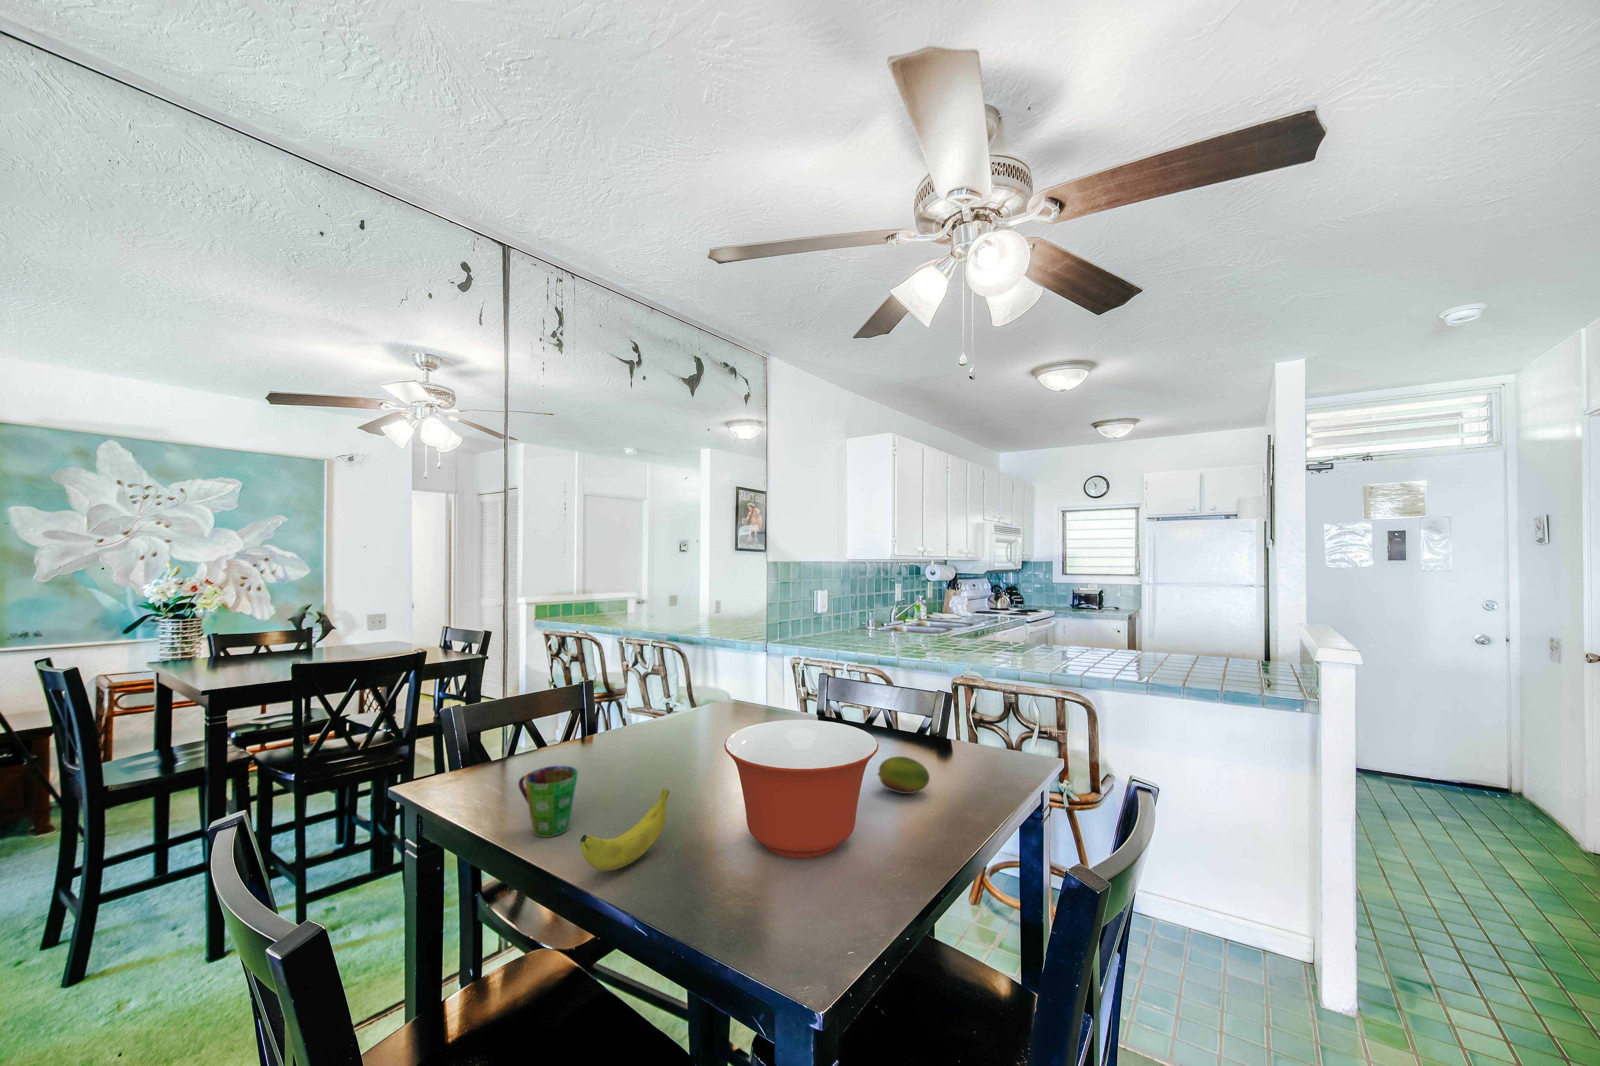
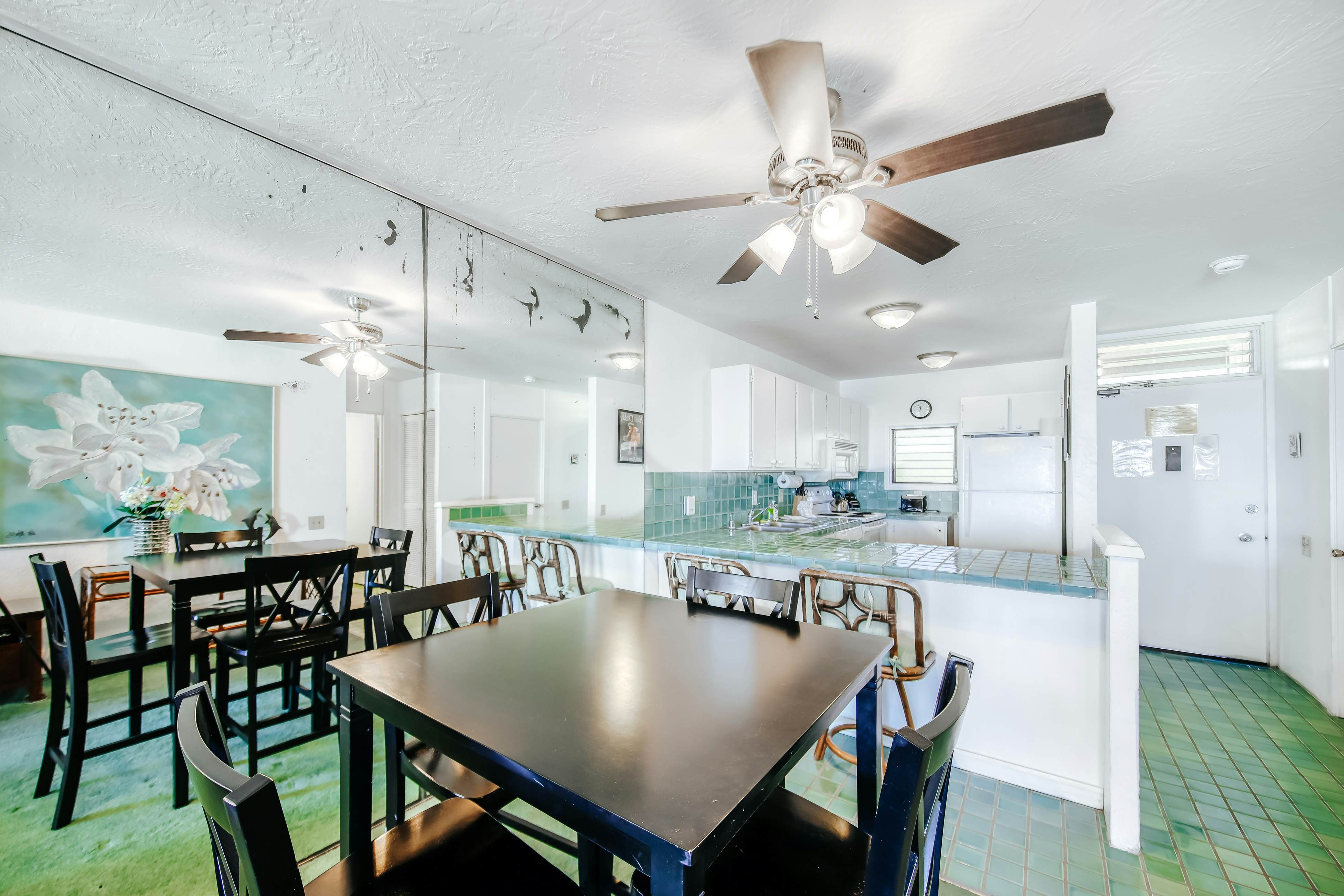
- mixing bowl [724,720,879,858]
- fruit [877,757,930,794]
- banana [580,788,670,871]
- cup [518,765,579,838]
